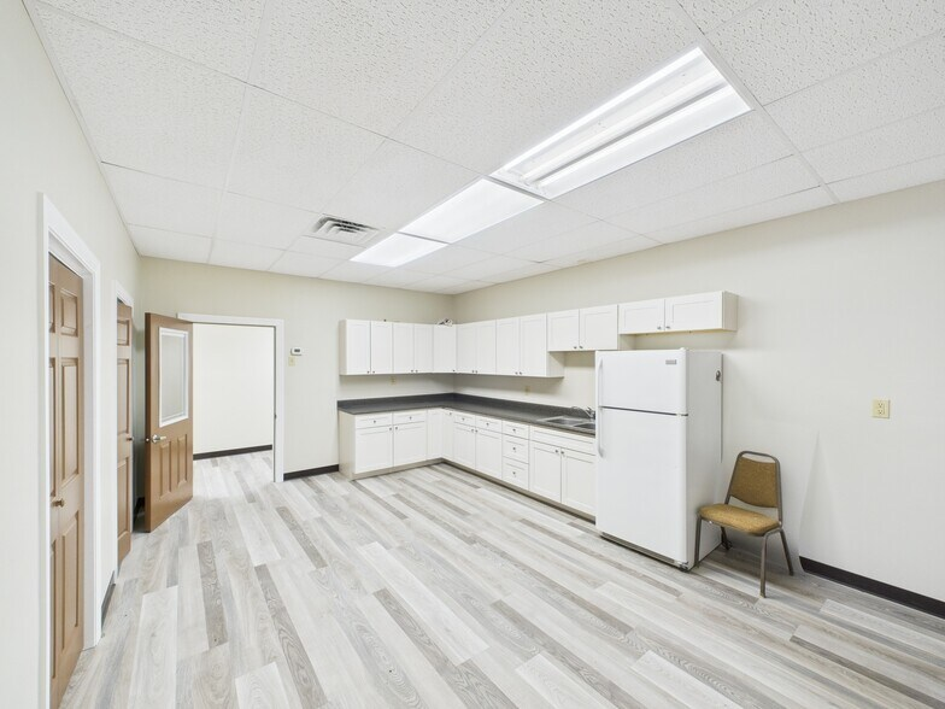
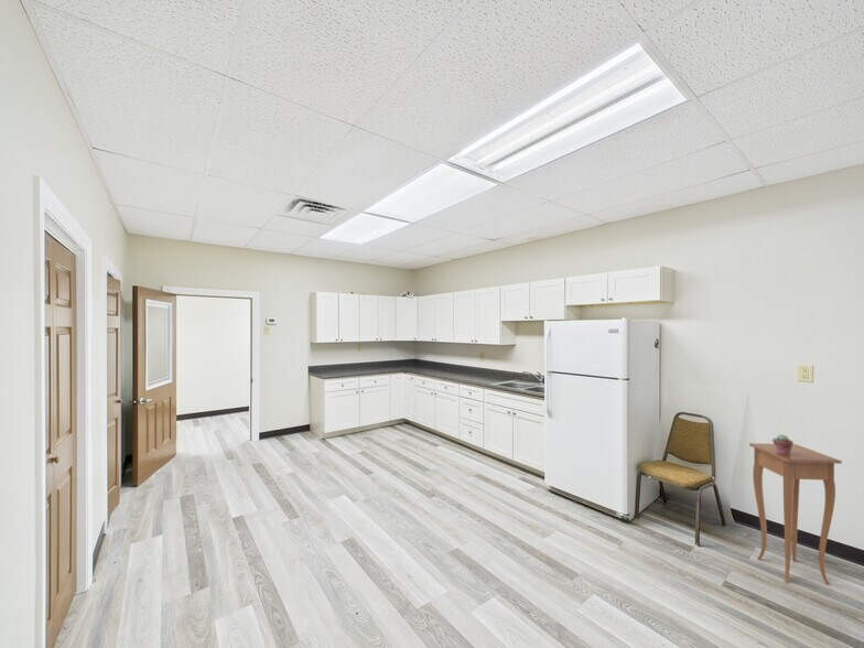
+ side table [748,442,843,586]
+ potted succulent [771,433,795,455]
